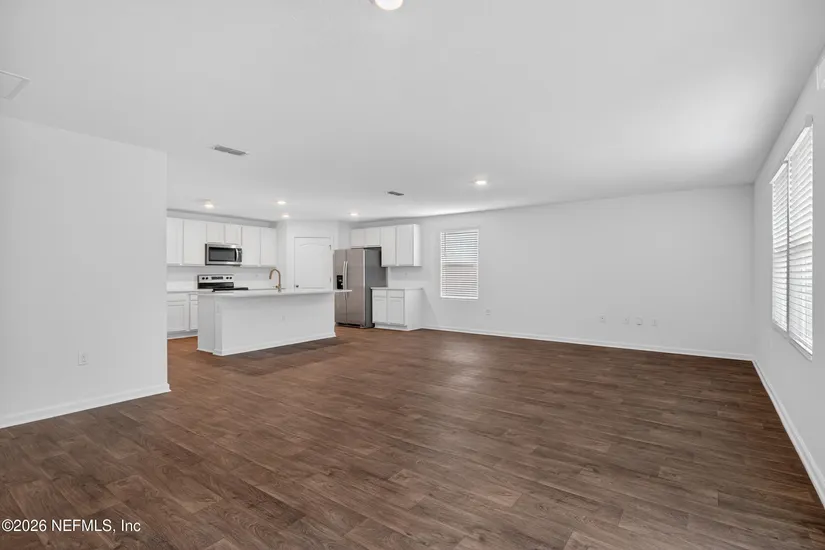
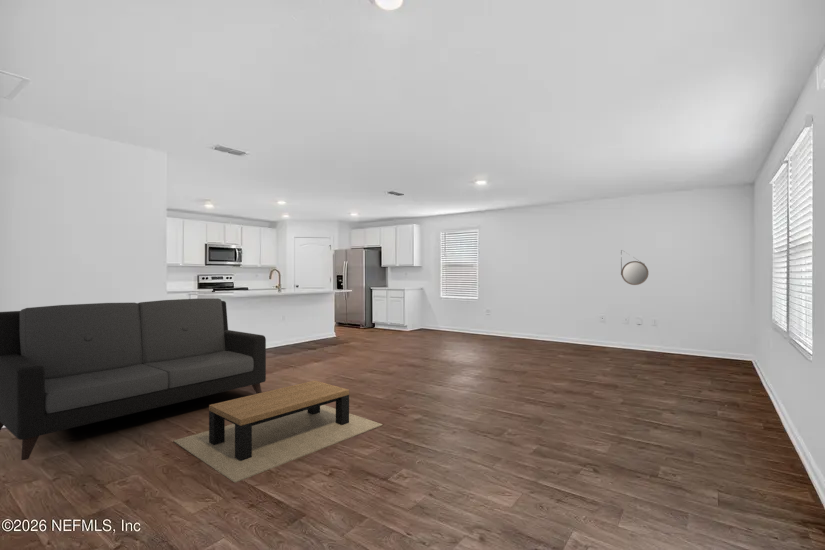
+ home mirror [620,249,650,286]
+ coffee table [173,379,384,484]
+ sofa [0,297,267,461]
